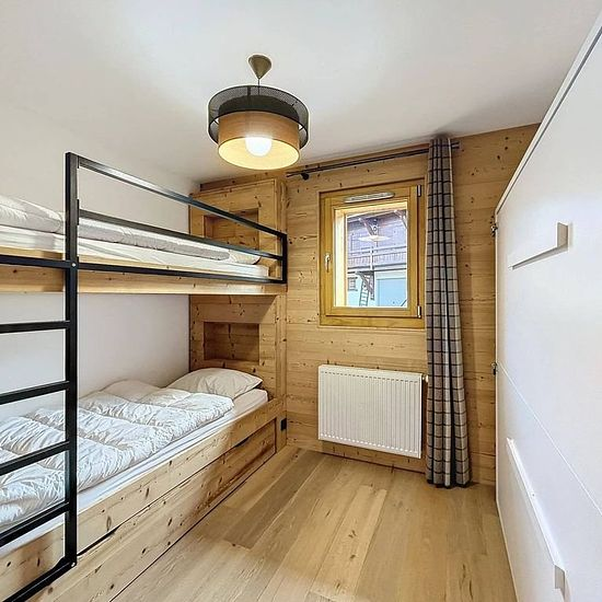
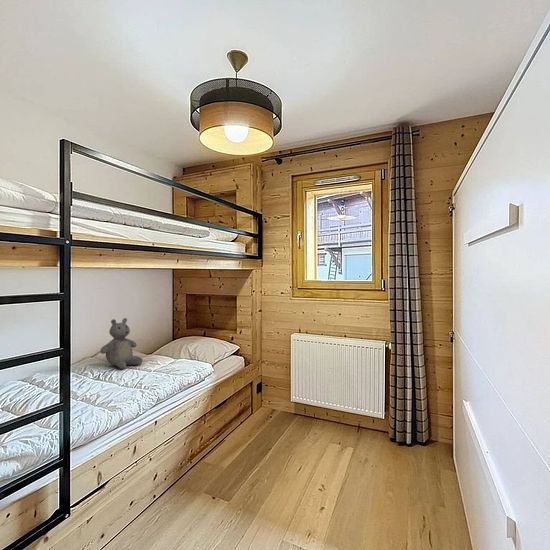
+ teddy bear [99,317,143,370]
